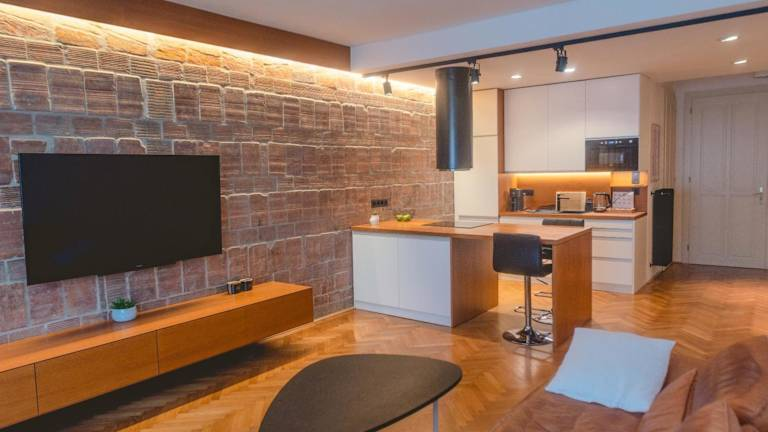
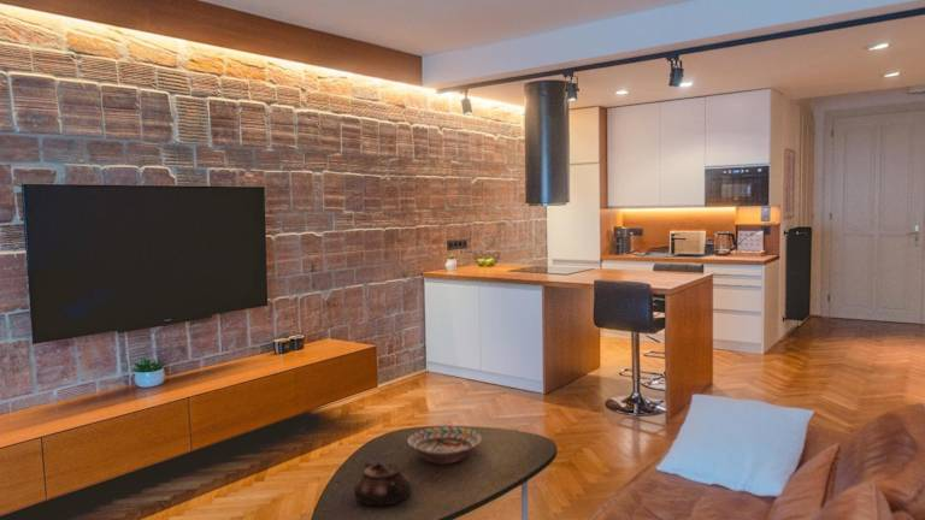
+ decorative bowl [406,425,484,465]
+ teapot [353,461,412,507]
